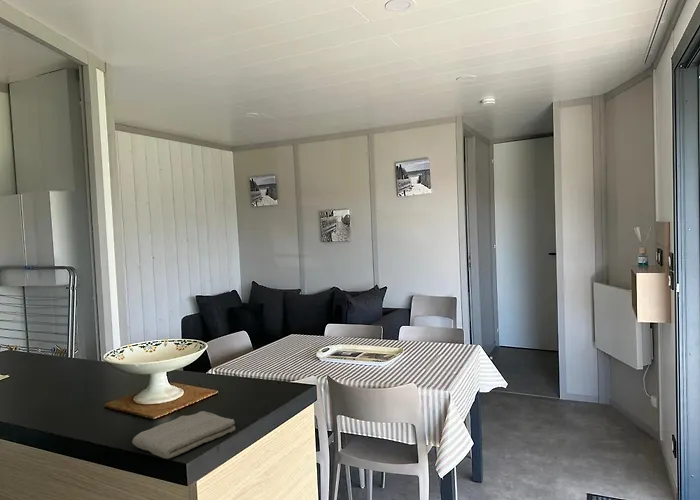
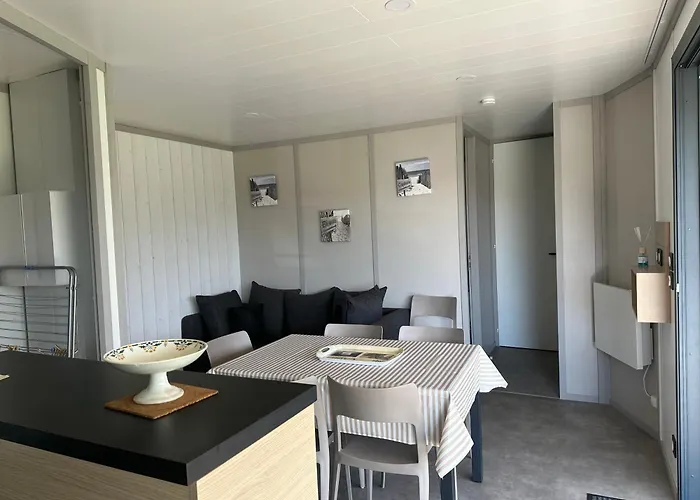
- washcloth [131,410,236,460]
